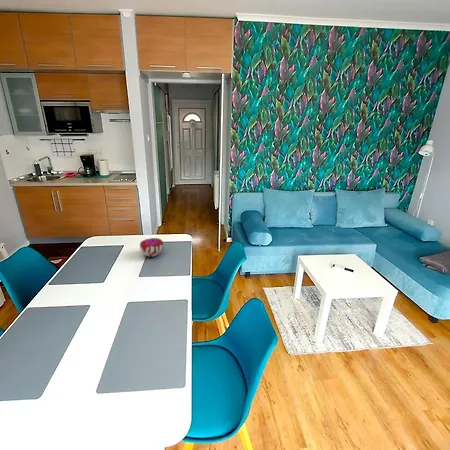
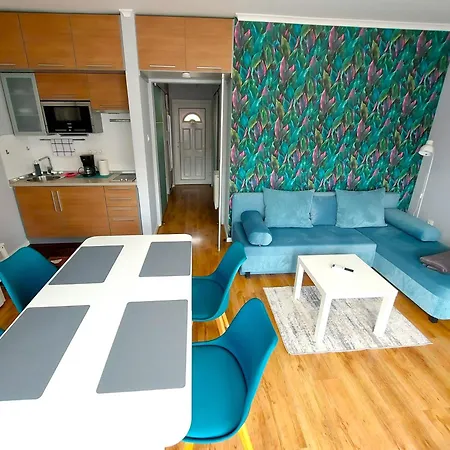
- decorative bowl [139,237,164,257]
